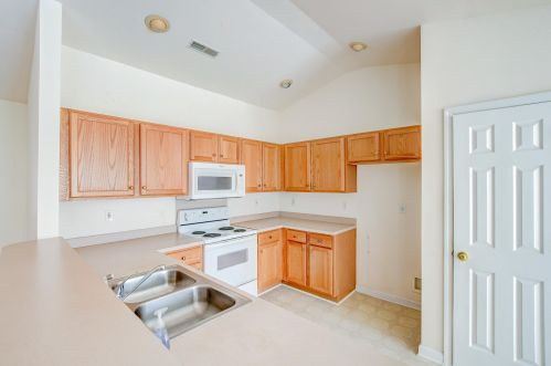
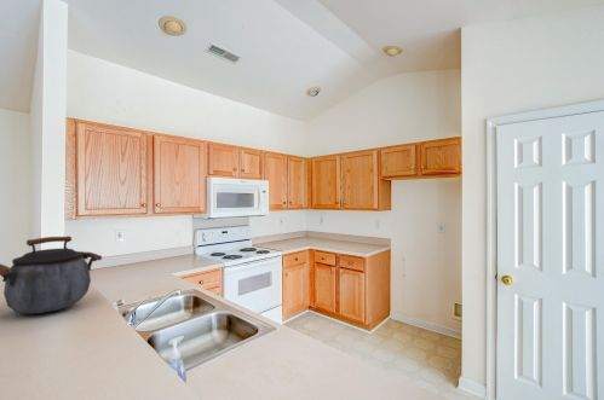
+ kettle [0,234,103,315]
